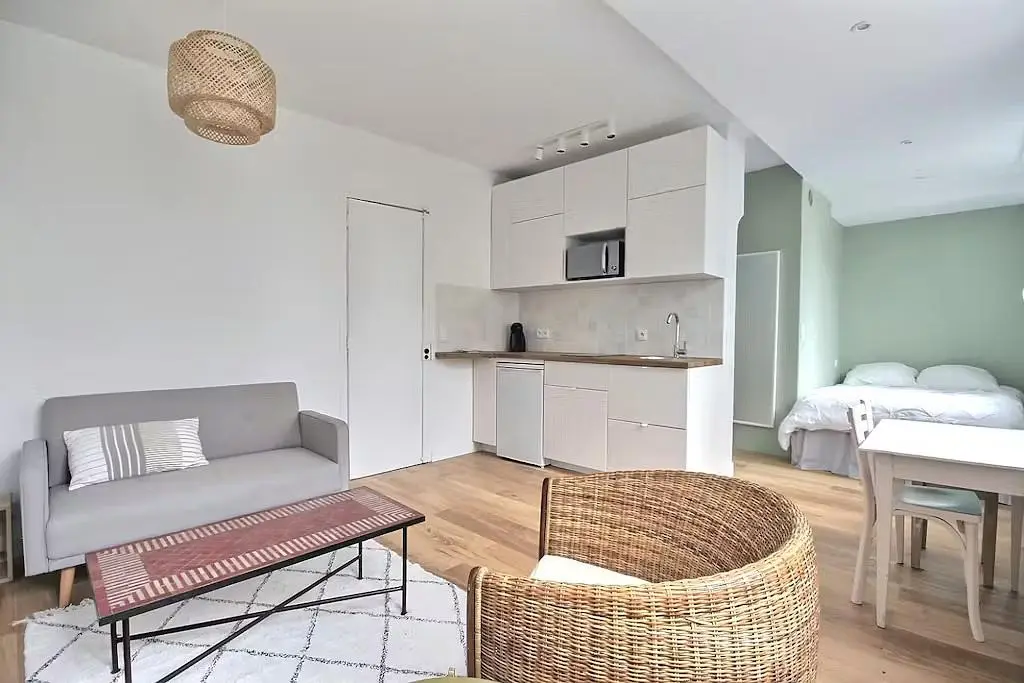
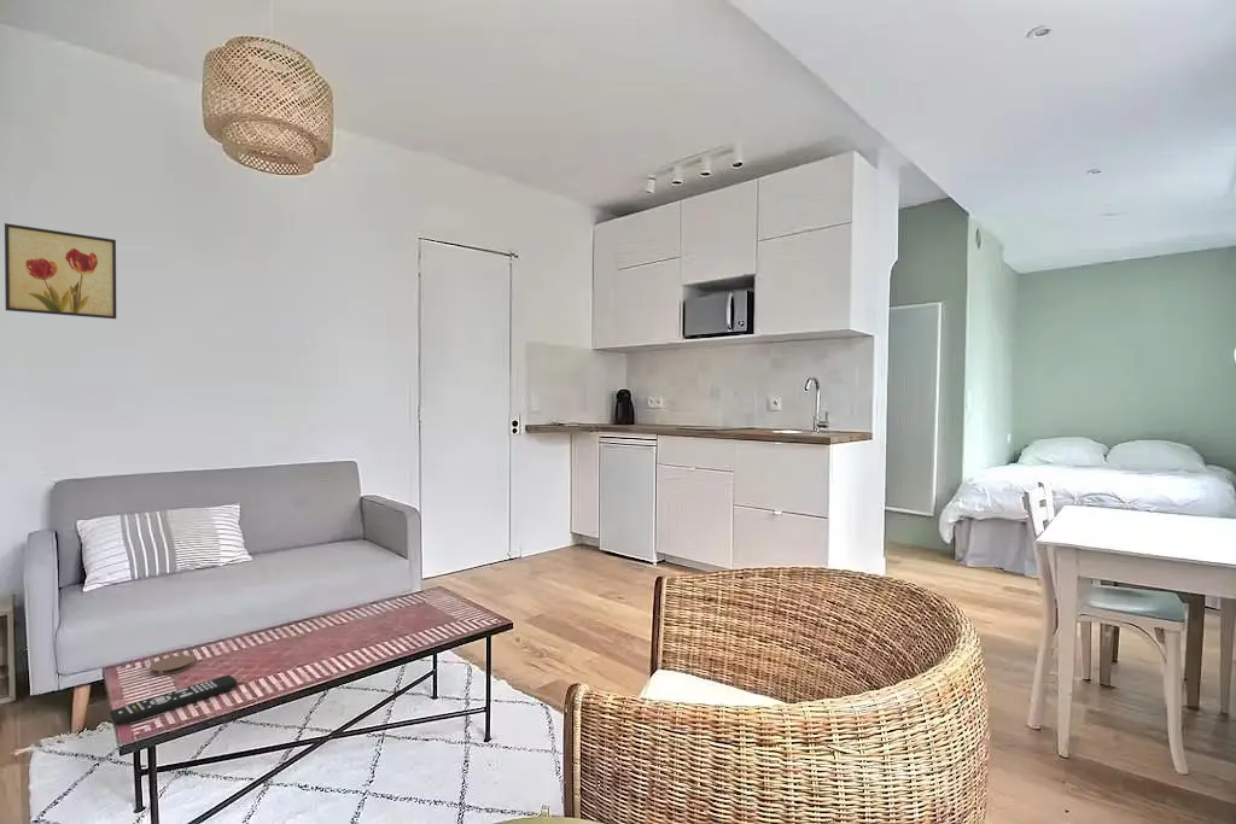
+ wall art [4,222,117,320]
+ coaster [148,654,194,677]
+ remote control [109,674,238,727]
